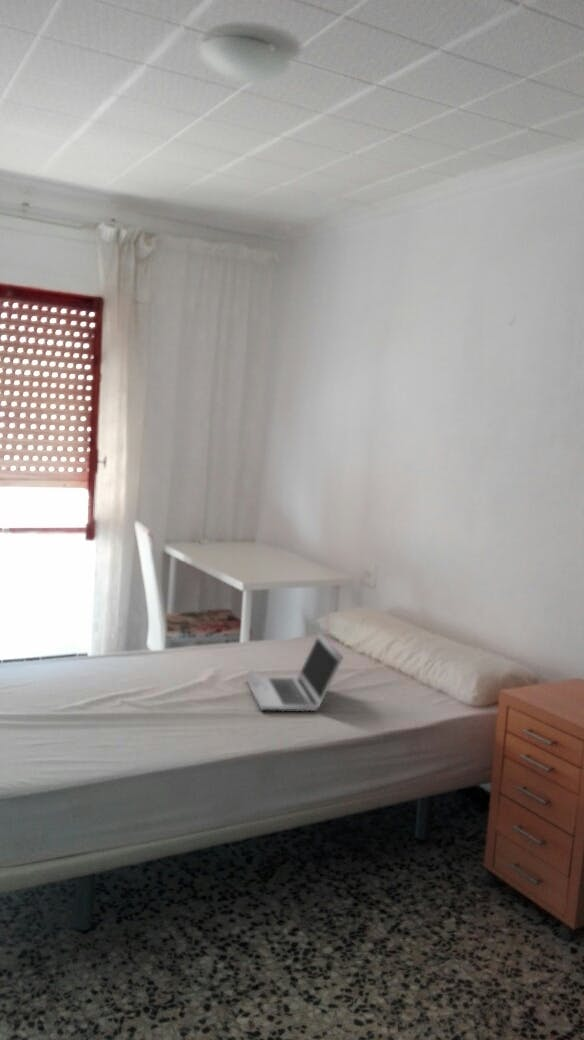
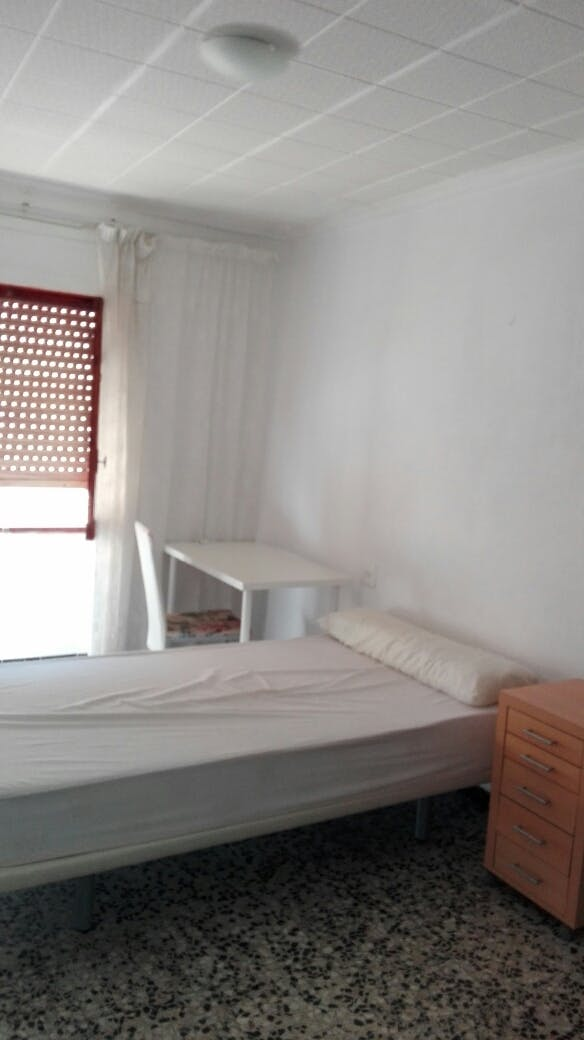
- laptop [245,631,344,712]
